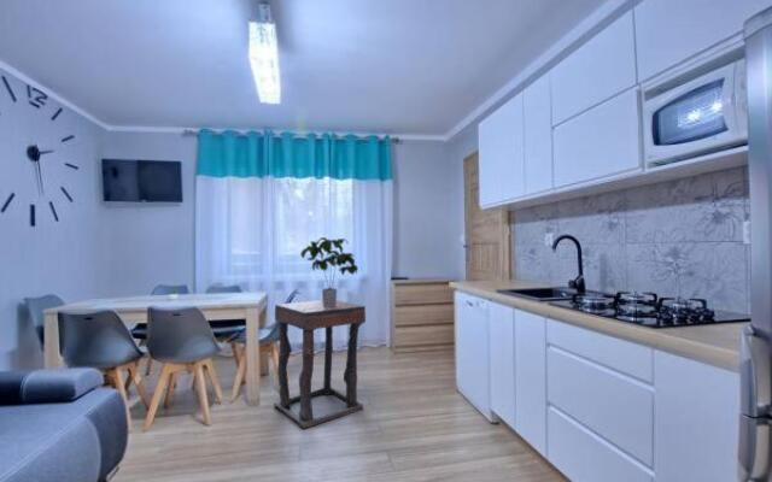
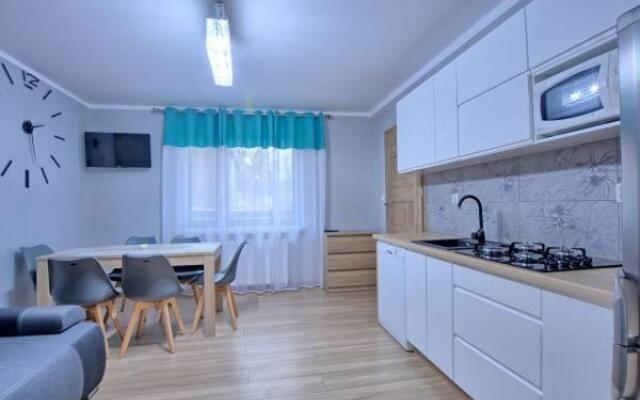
- potted plant [299,236,359,307]
- side table [273,299,367,430]
